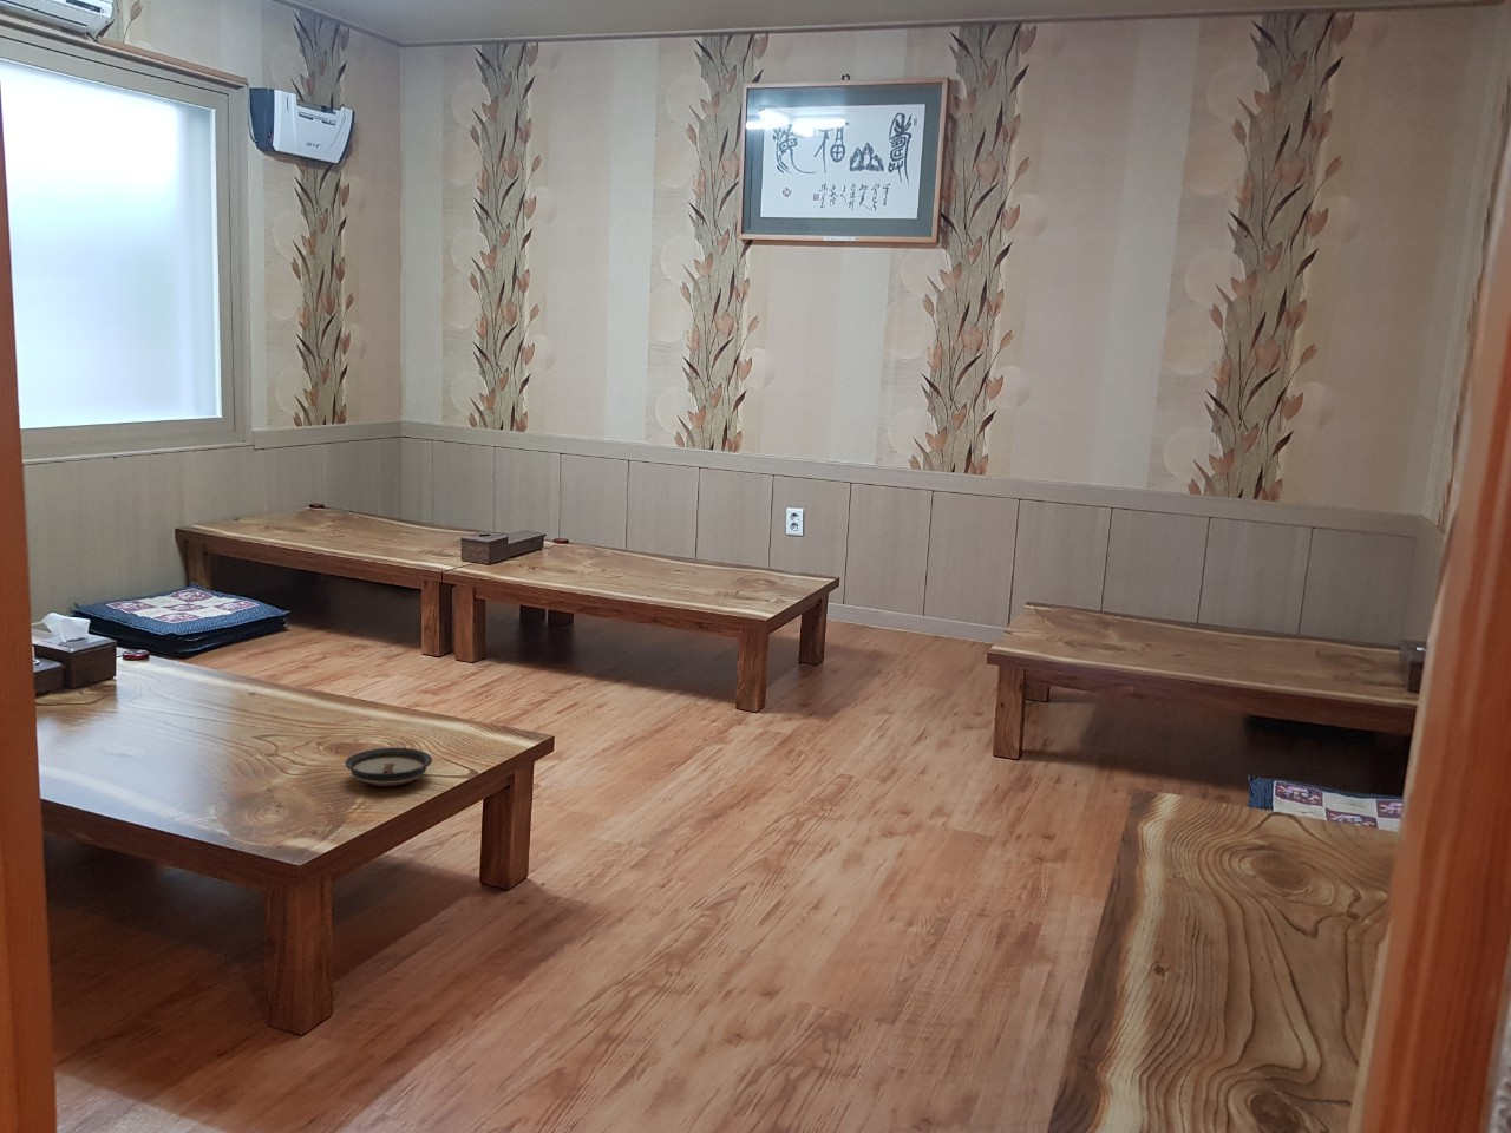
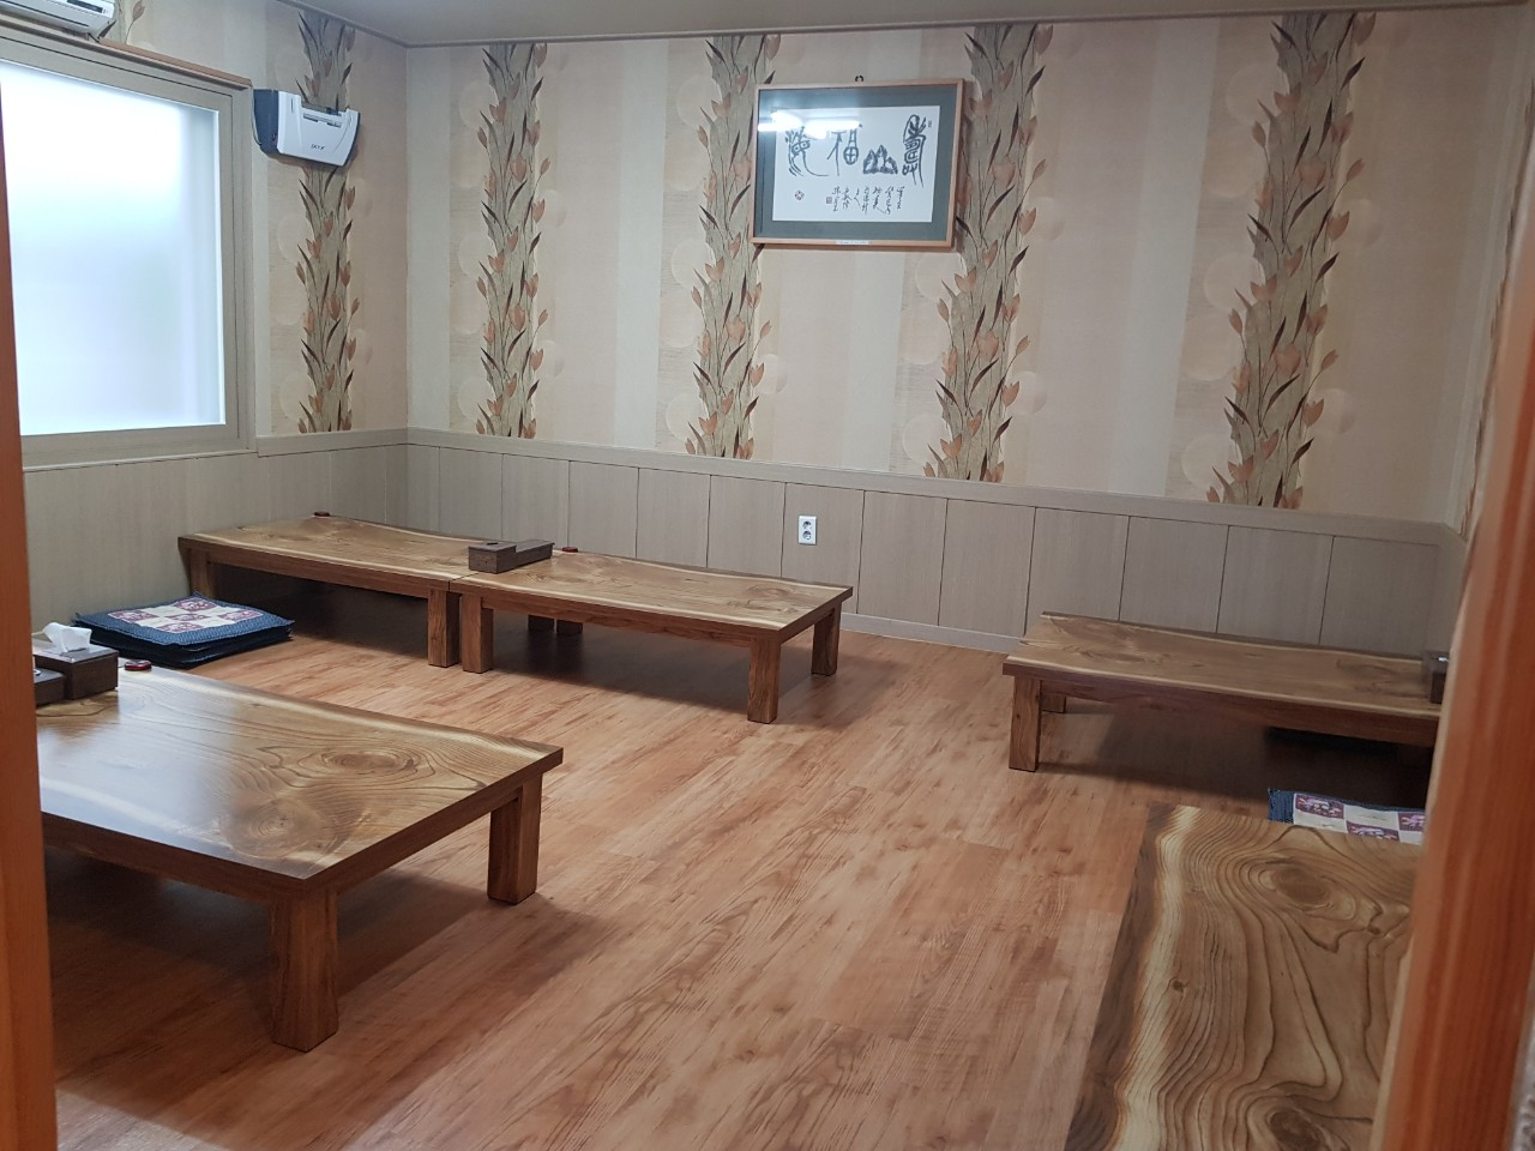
- saucer [344,747,433,787]
